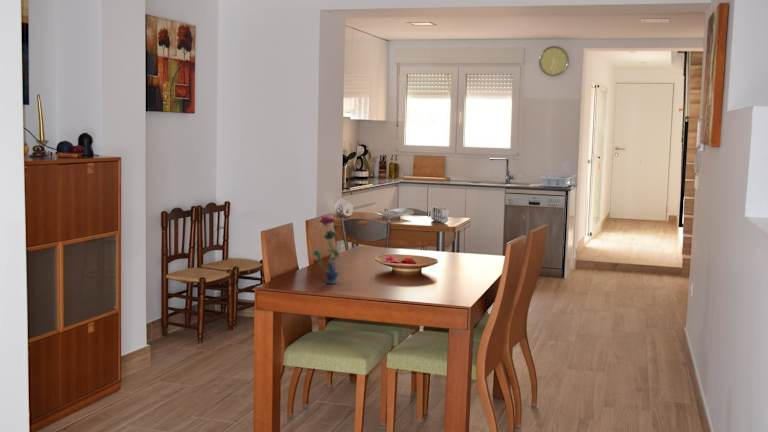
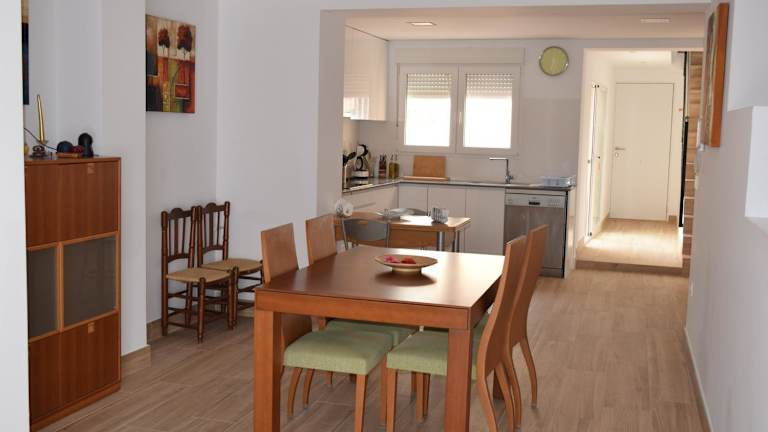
- vase [311,215,340,284]
